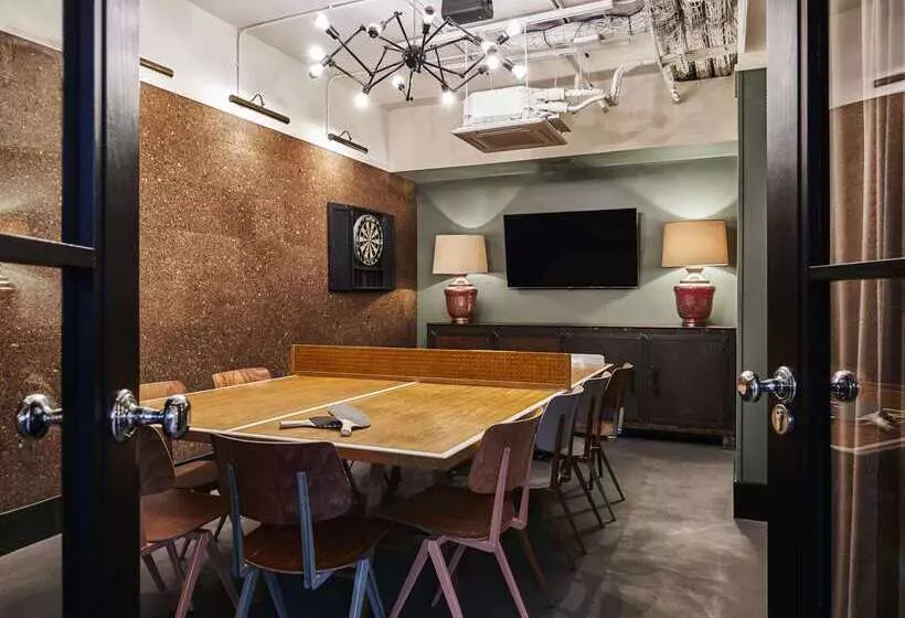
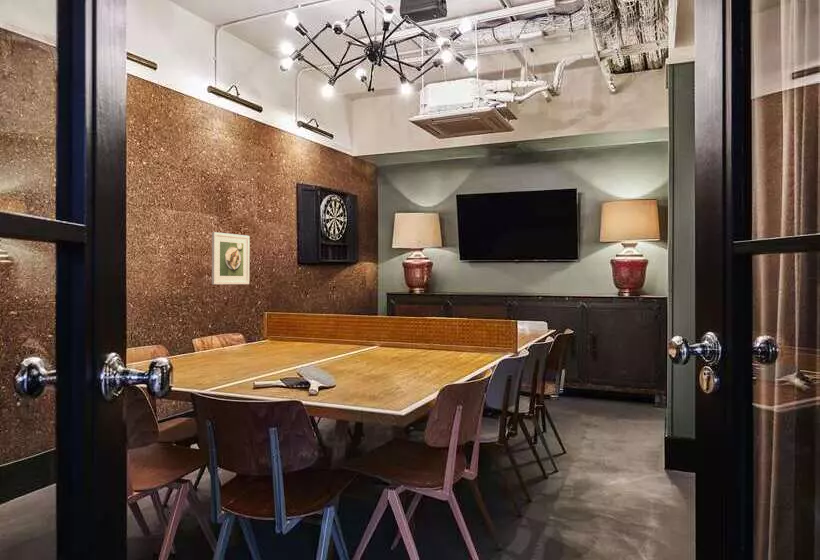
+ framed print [211,231,250,285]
